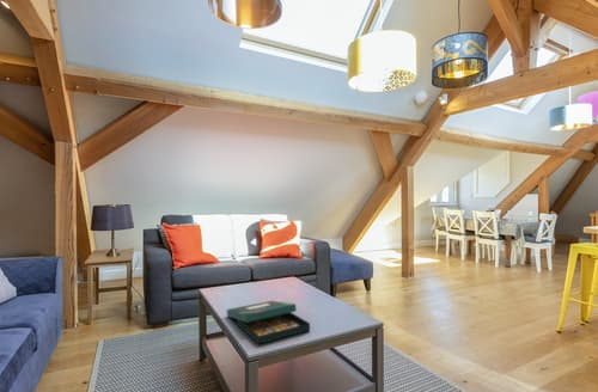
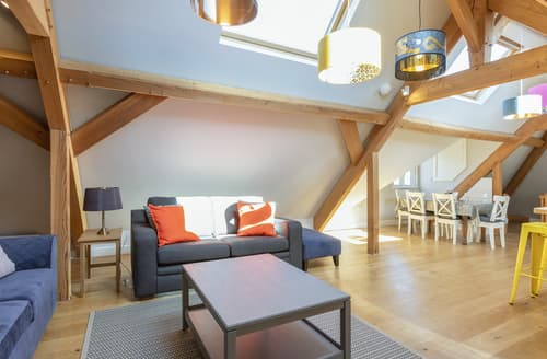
- board game [226,300,311,345]
